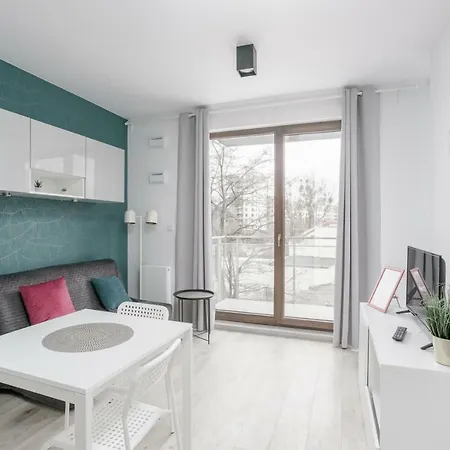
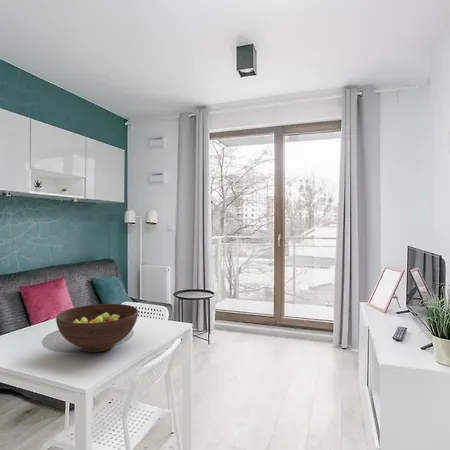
+ fruit bowl [55,303,139,353]
